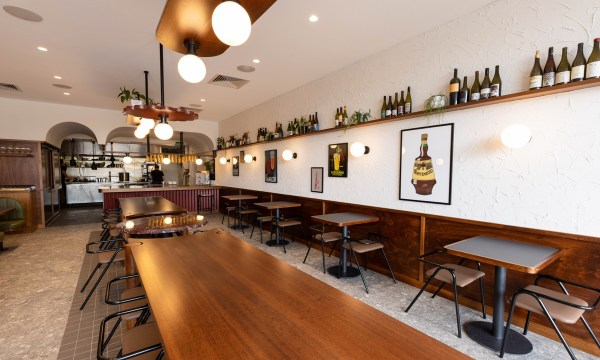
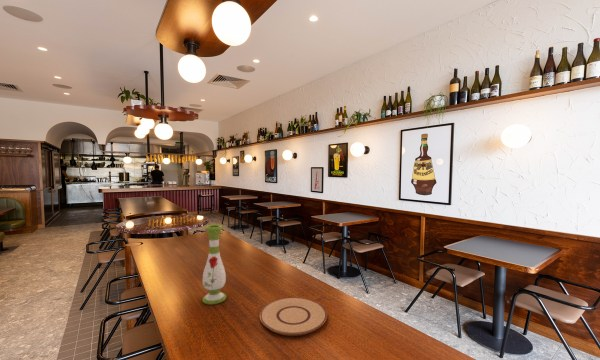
+ vase [201,224,227,306]
+ plate [259,296,328,337]
